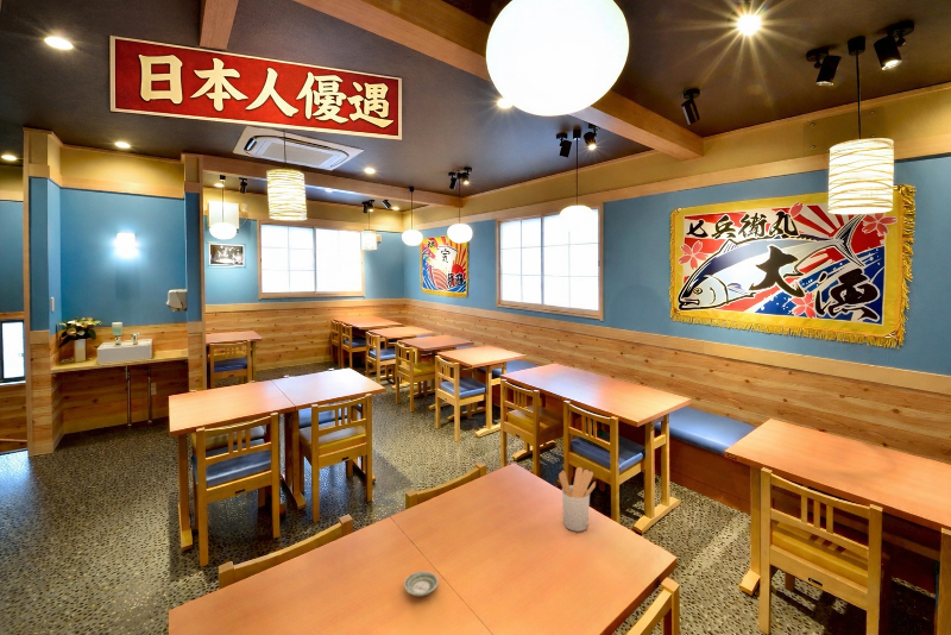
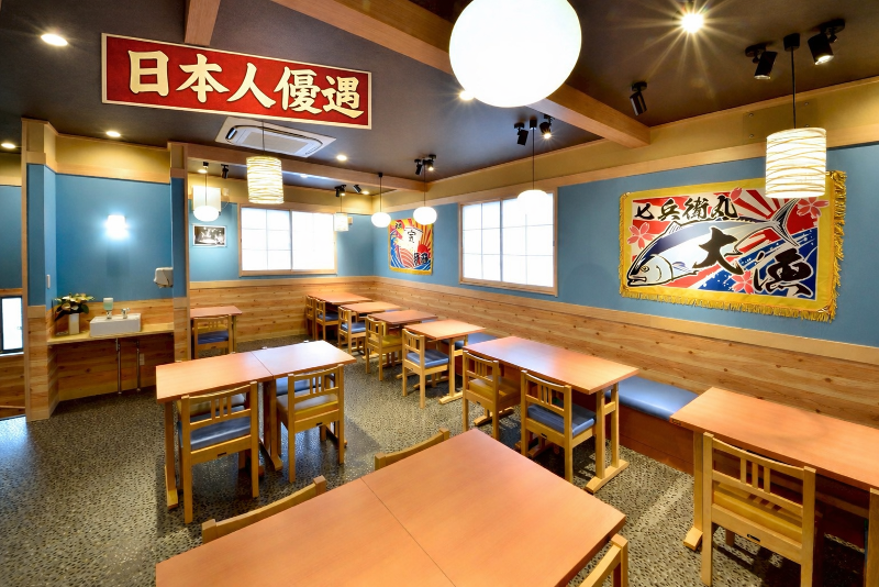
- saucer [403,570,440,597]
- utensil holder [558,466,597,533]
